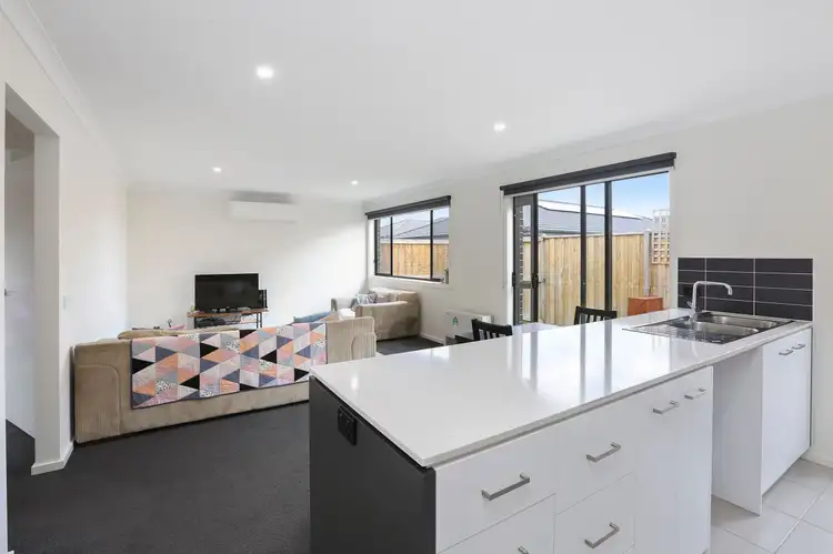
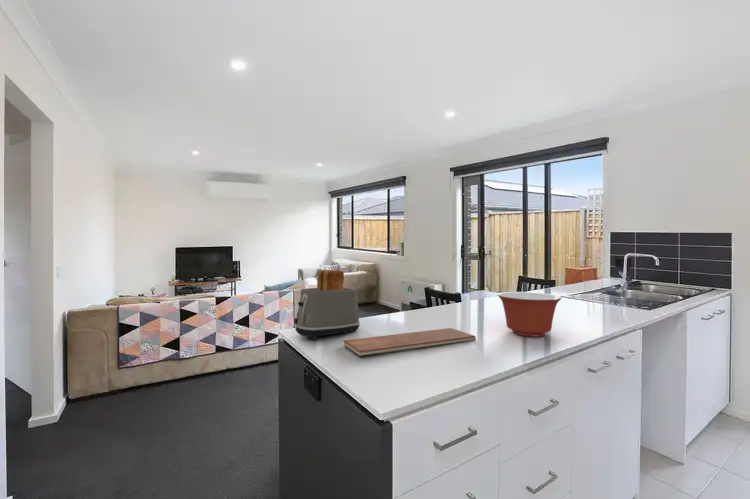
+ chopping board [343,327,477,357]
+ toaster [293,269,361,341]
+ mixing bowl [497,291,563,337]
